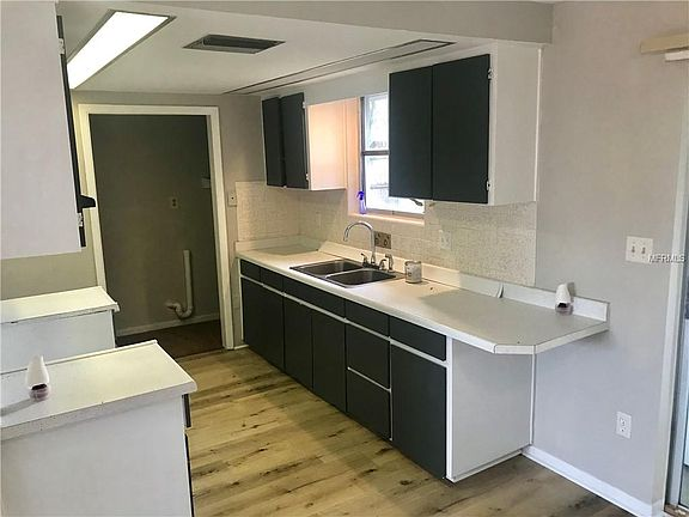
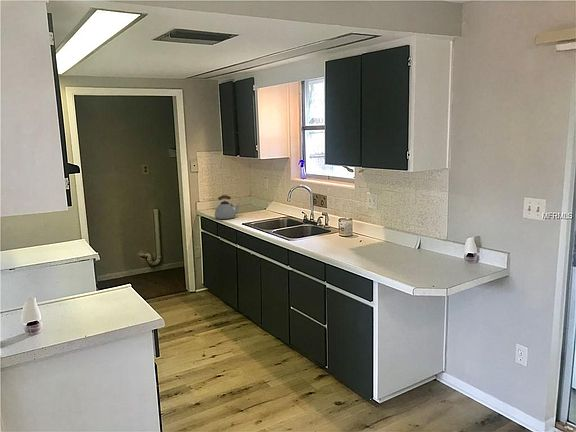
+ kettle [214,194,241,220]
